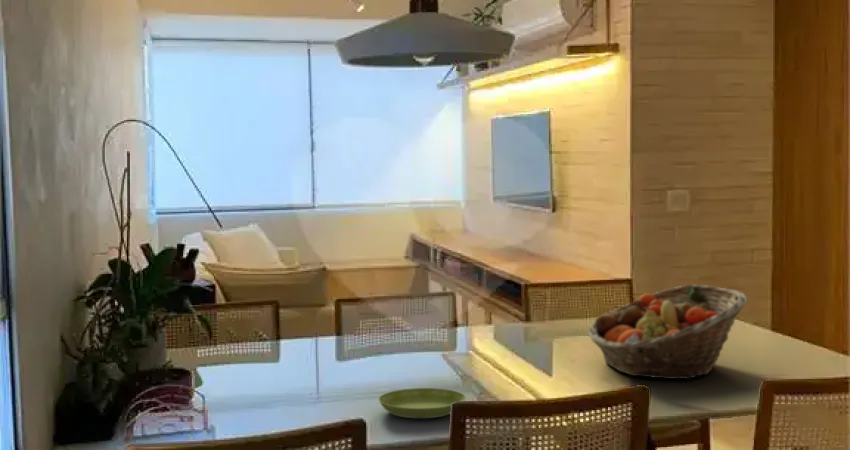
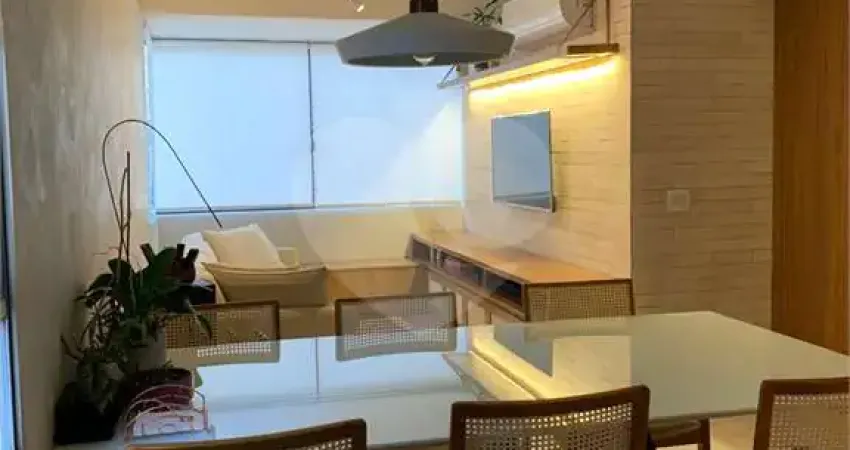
- saucer [377,387,467,419]
- fruit basket [587,284,748,380]
